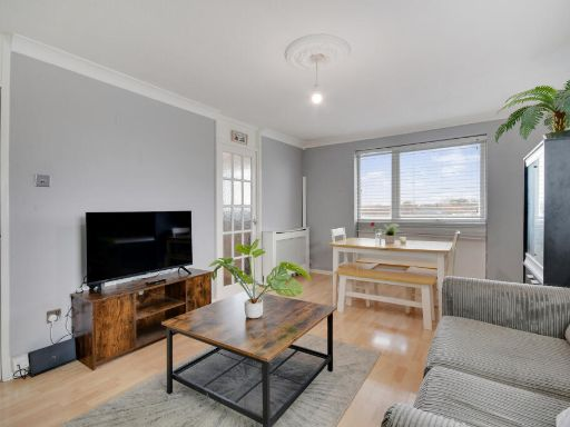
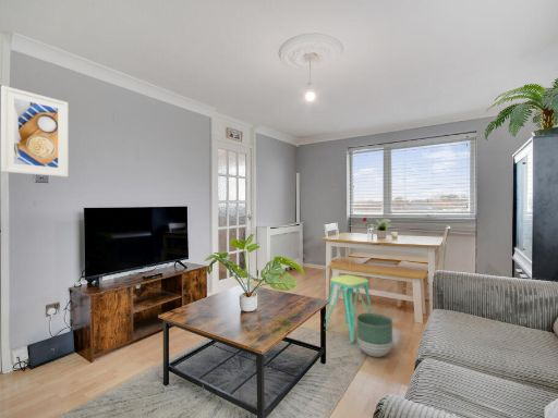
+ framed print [0,85,69,179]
+ stool [325,274,374,344]
+ planter [355,312,393,358]
